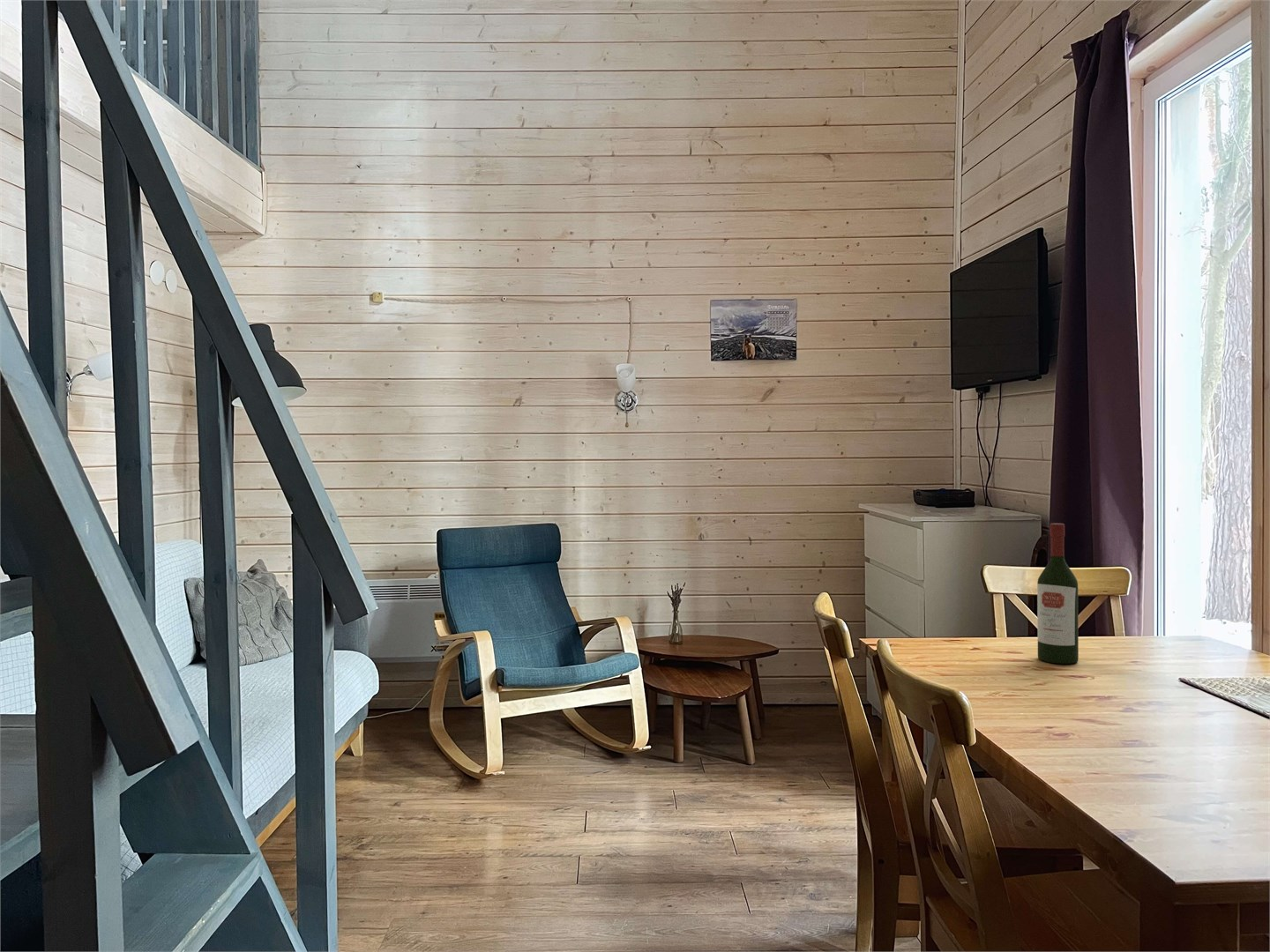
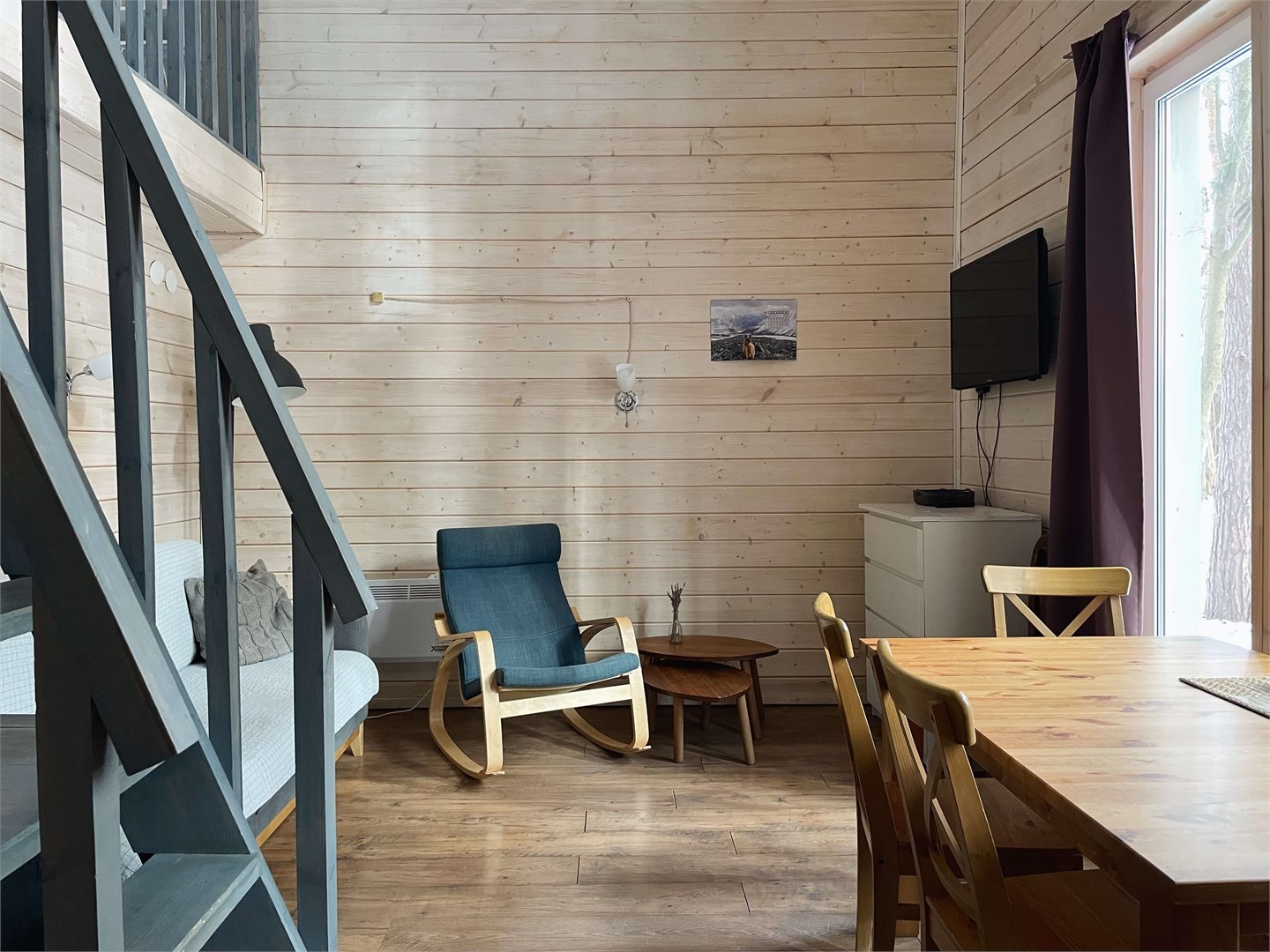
- wine bottle [1036,523,1080,665]
